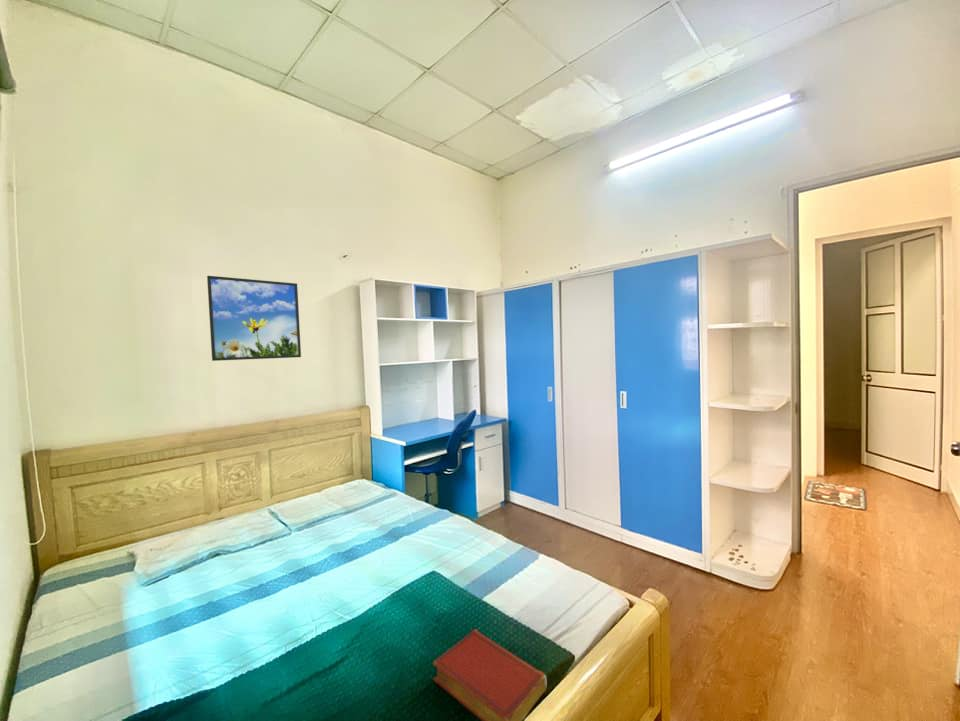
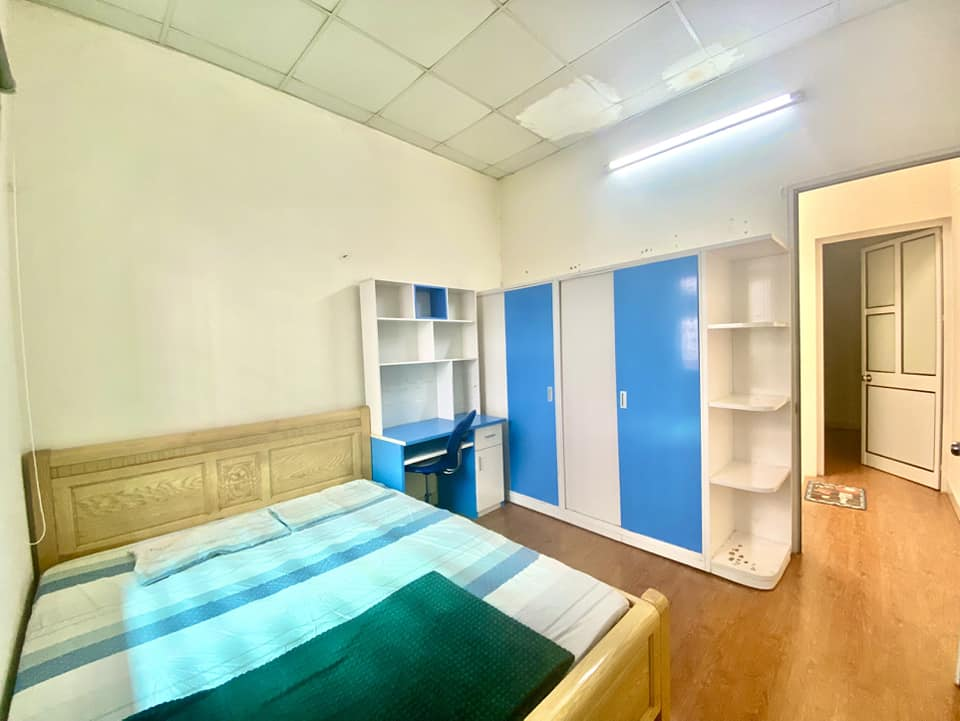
- book [432,628,548,721]
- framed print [206,275,302,362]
